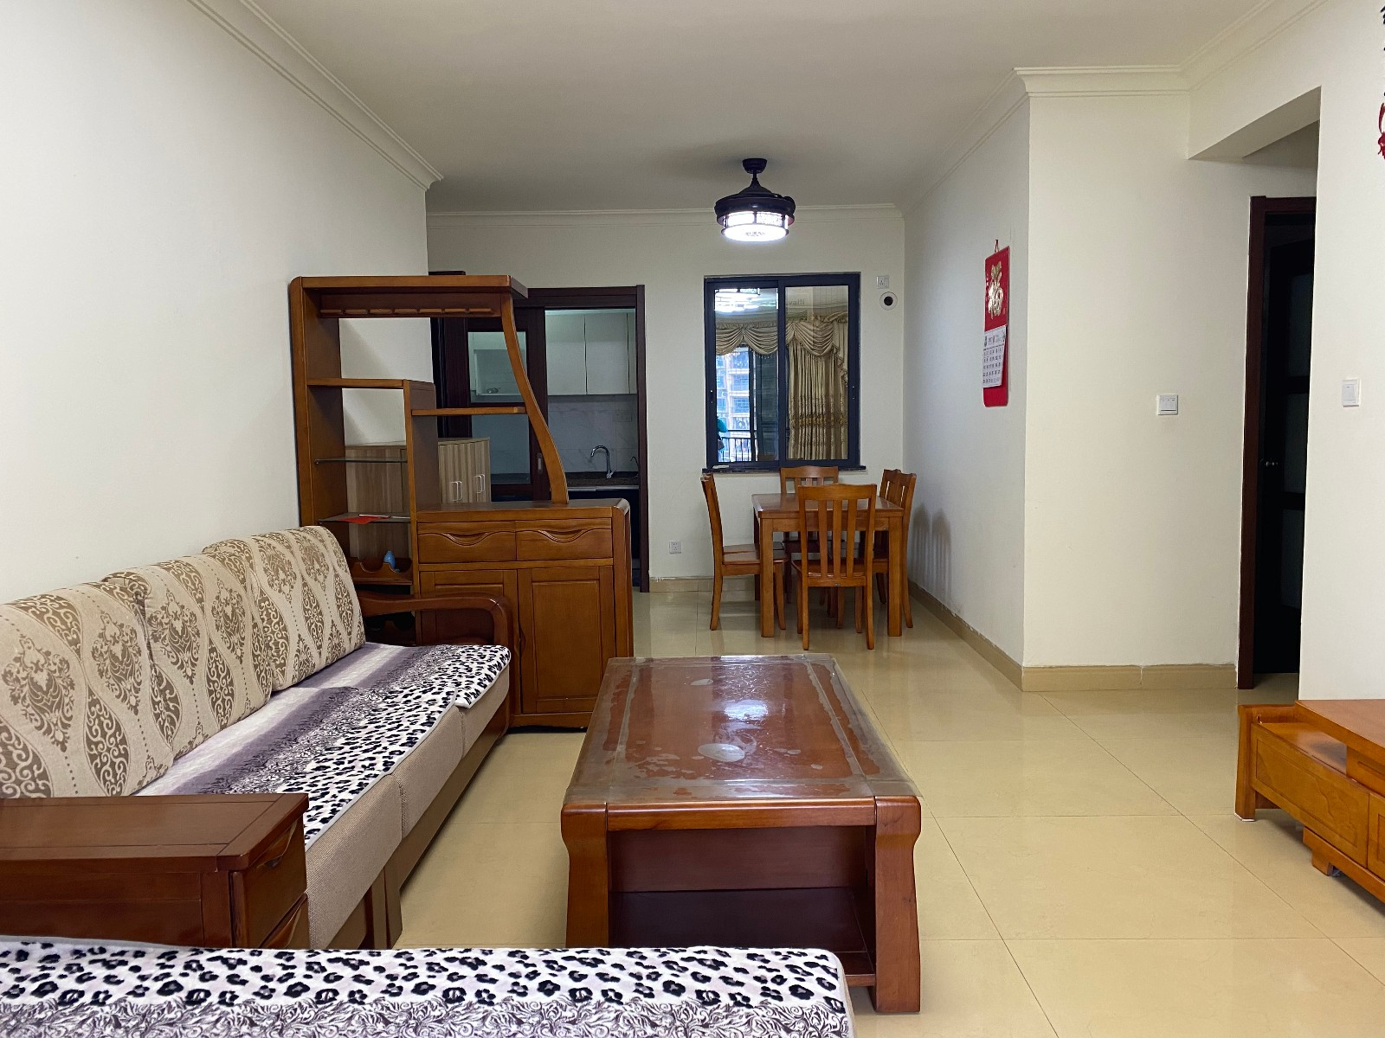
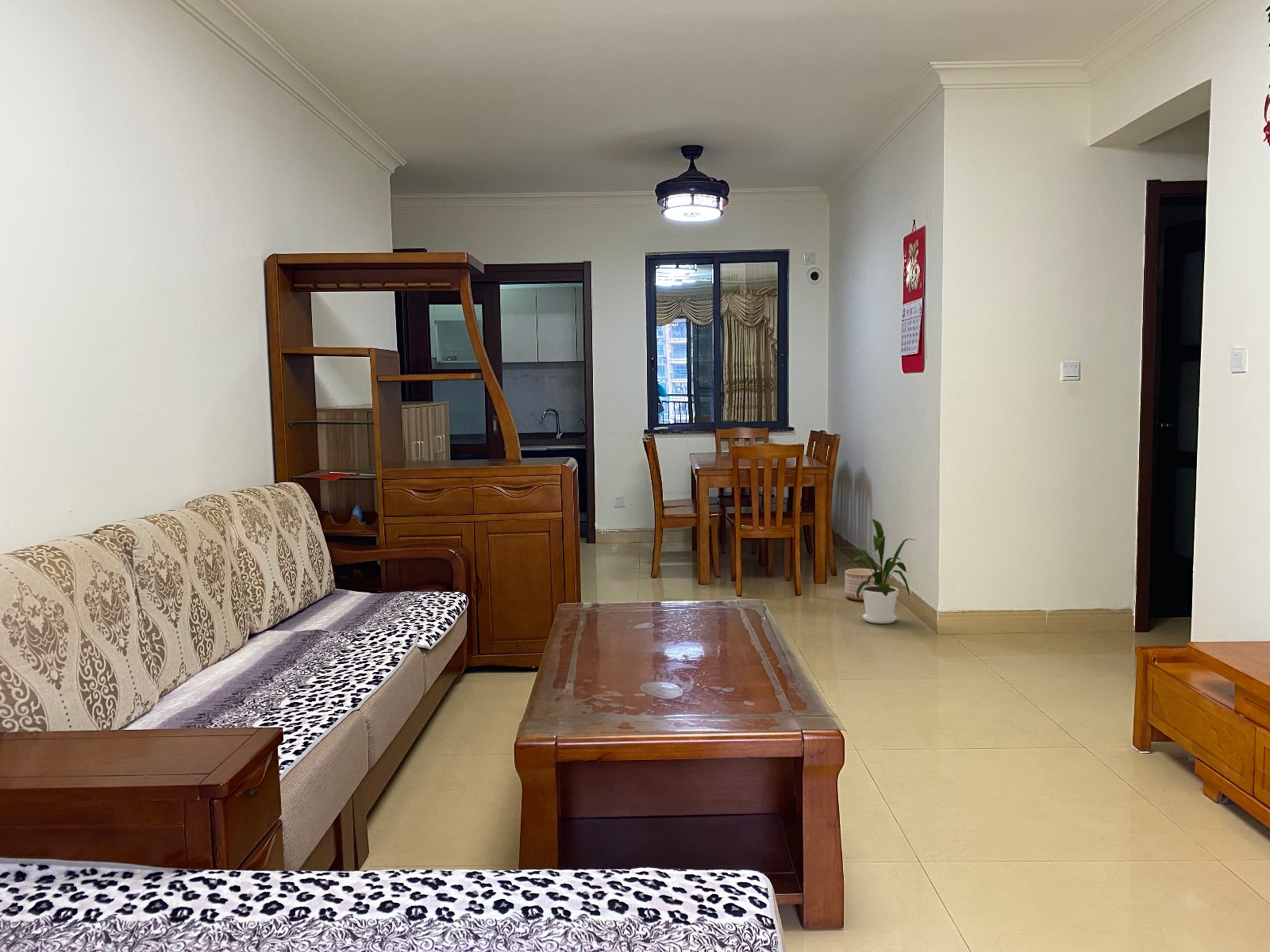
+ planter [845,568,880,601]
+ house plant [831,518,917,624]
